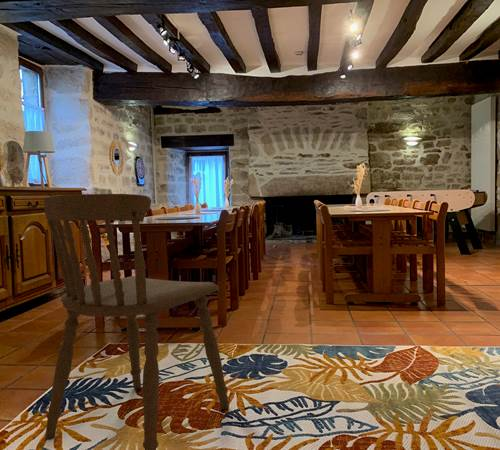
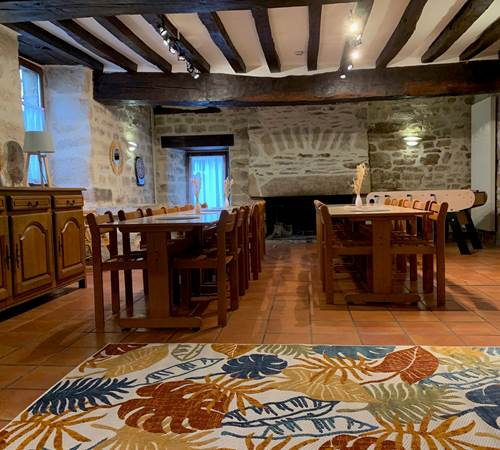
- dining chair [43,193,230,450]
